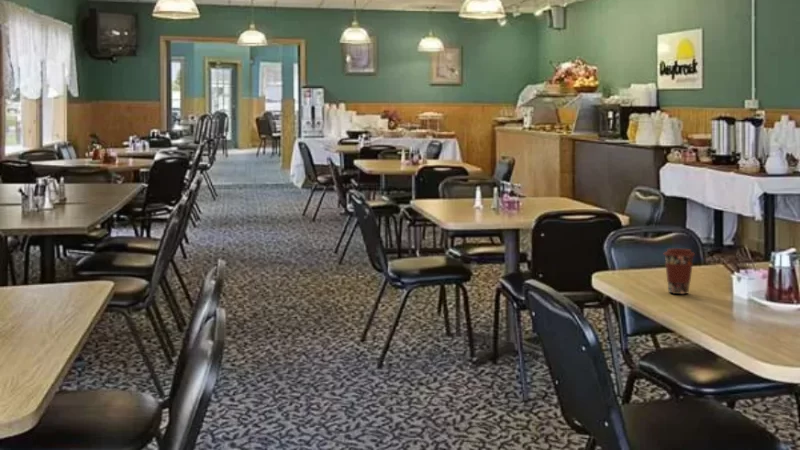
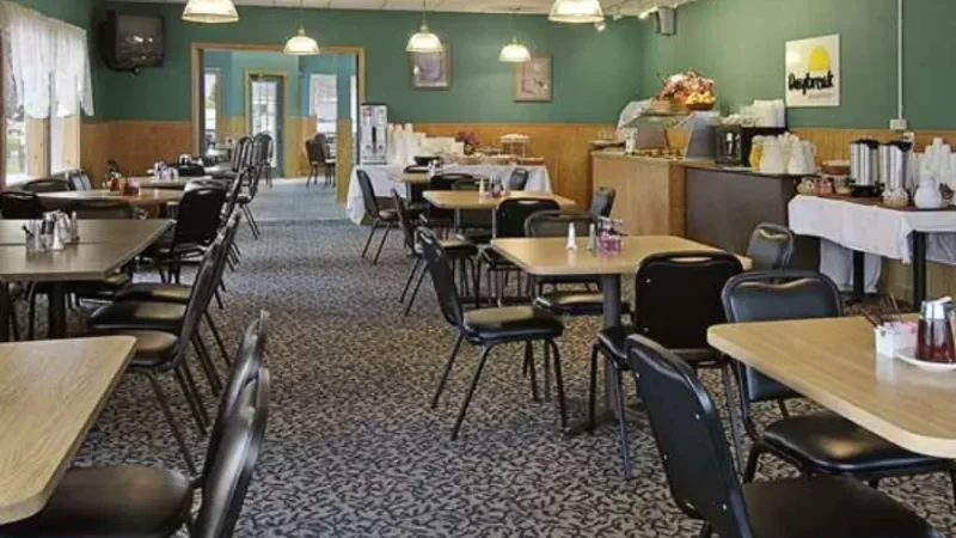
- coffee cup [663,247,696,295]
